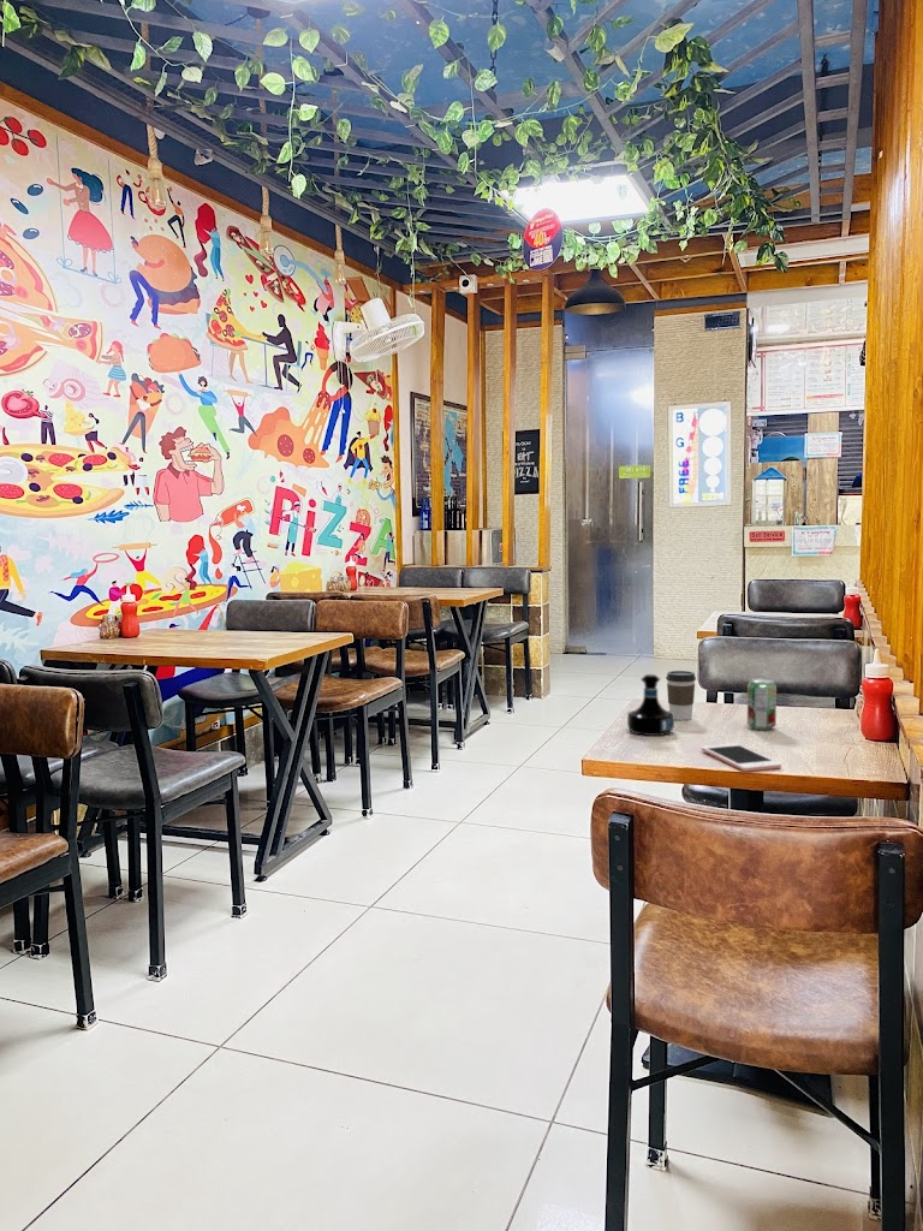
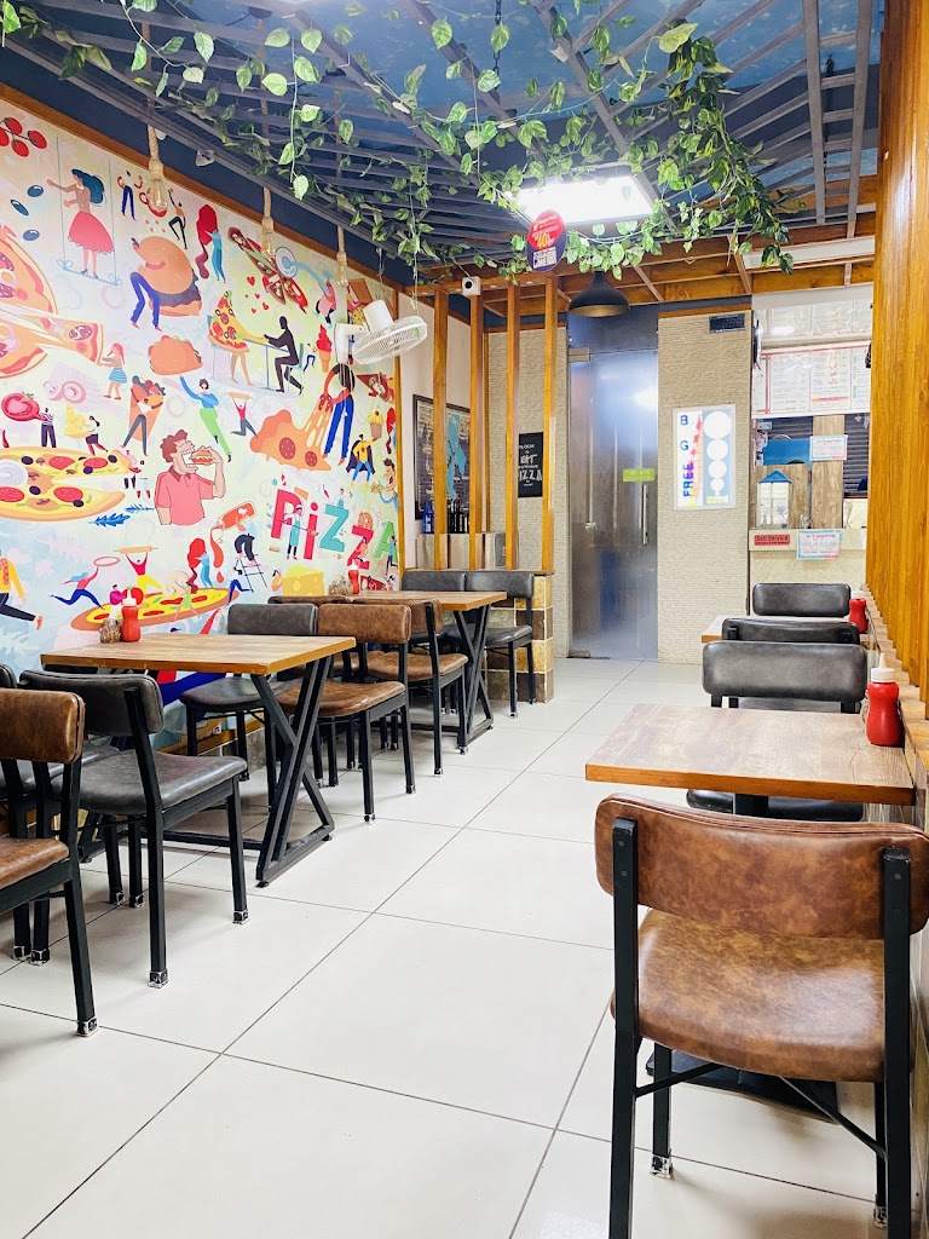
- beverage can [746,677,778,731]
- cell phone [701,743,782,773]
- tequila bottle [626,673,675,737]
- coffee cup [665,670,697,721]
